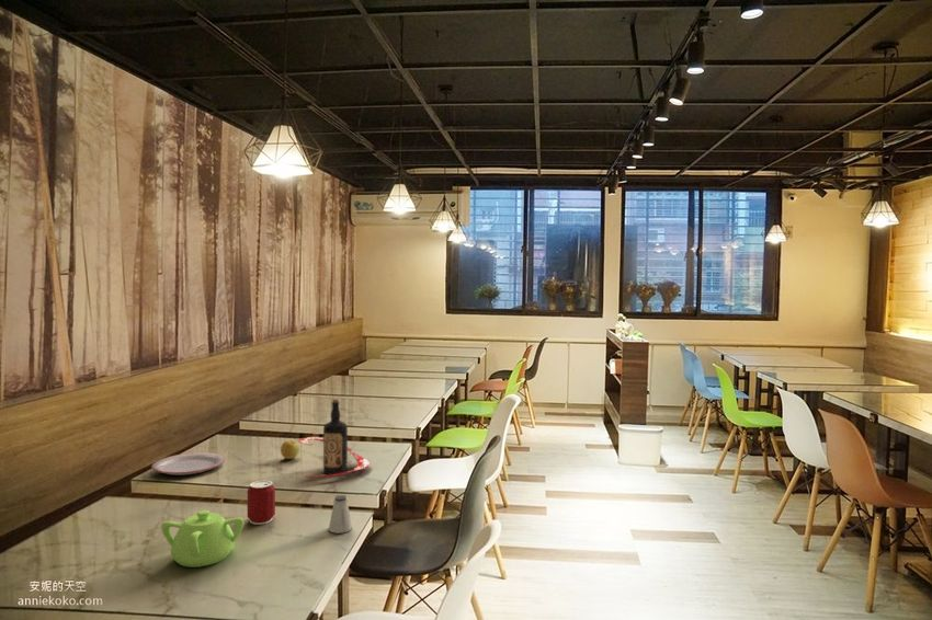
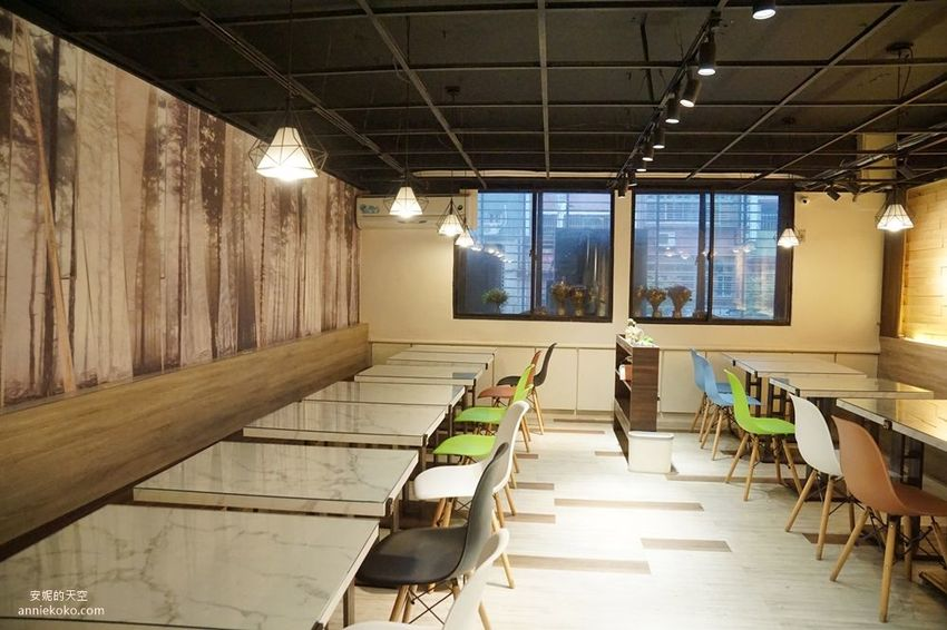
- bottle [296,398,371,479]
- teapot [160,509,246,569]
- plate [150,451,226,477]
- saltshaker [328,494,353,535]
- apple [280,439,300,460]
- can [247,479,276,526]
